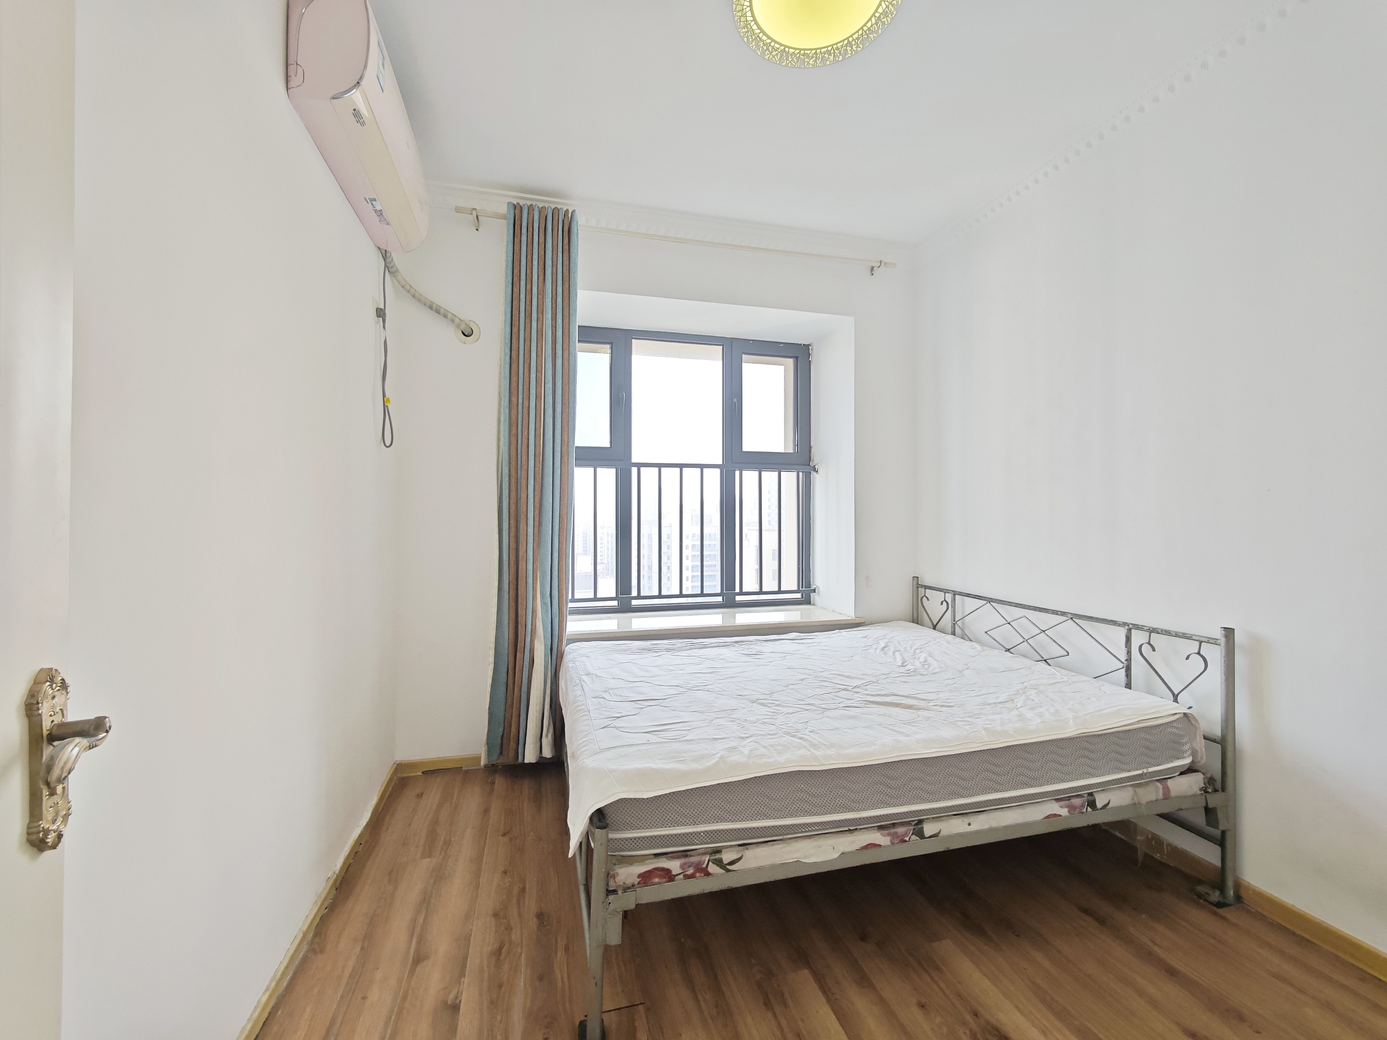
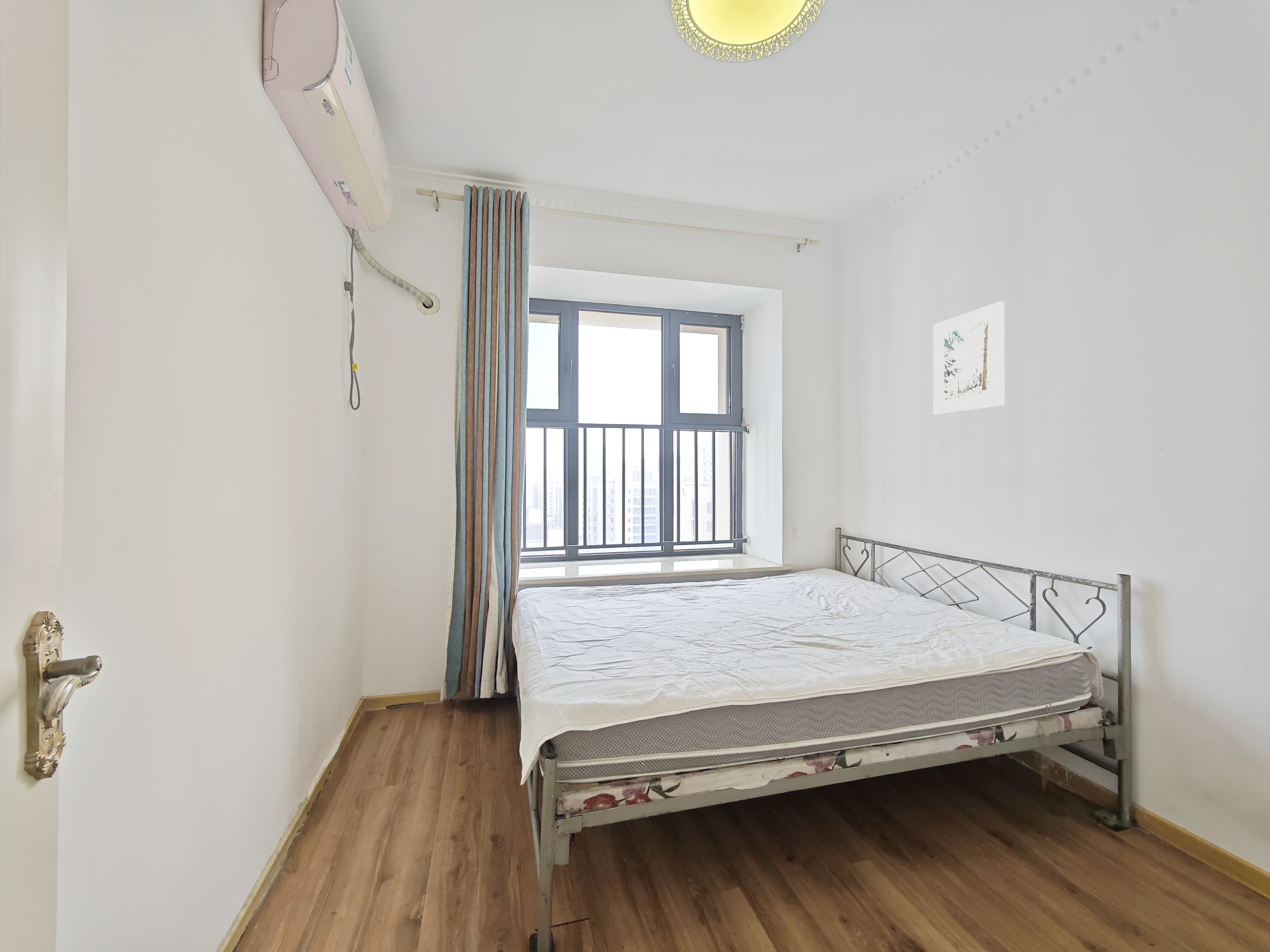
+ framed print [933,301,1005,415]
